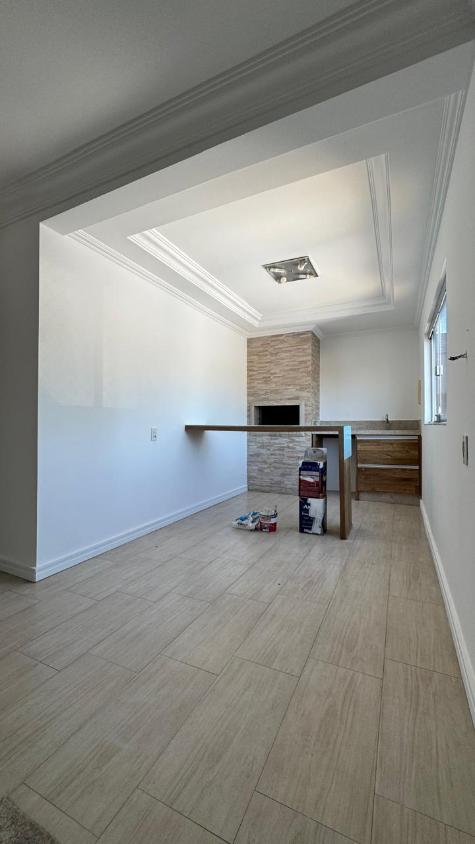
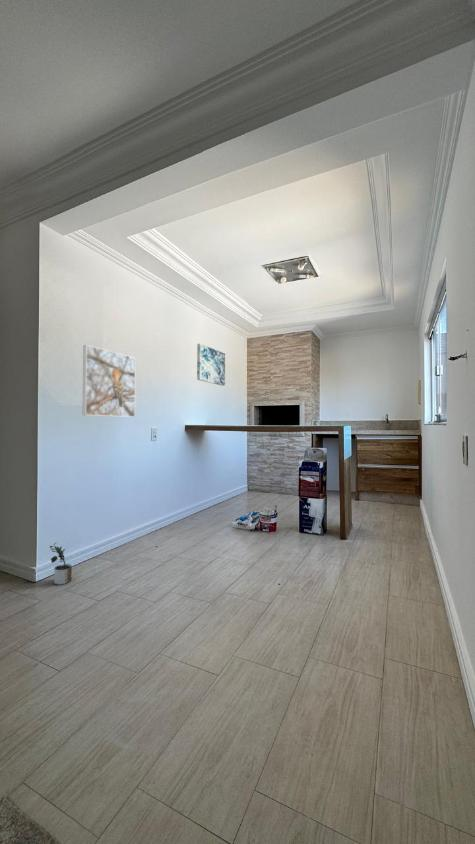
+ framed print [82,344,136,418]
+ wall art [196,343,226,387]
+ potted plant [49,542,73,586]
